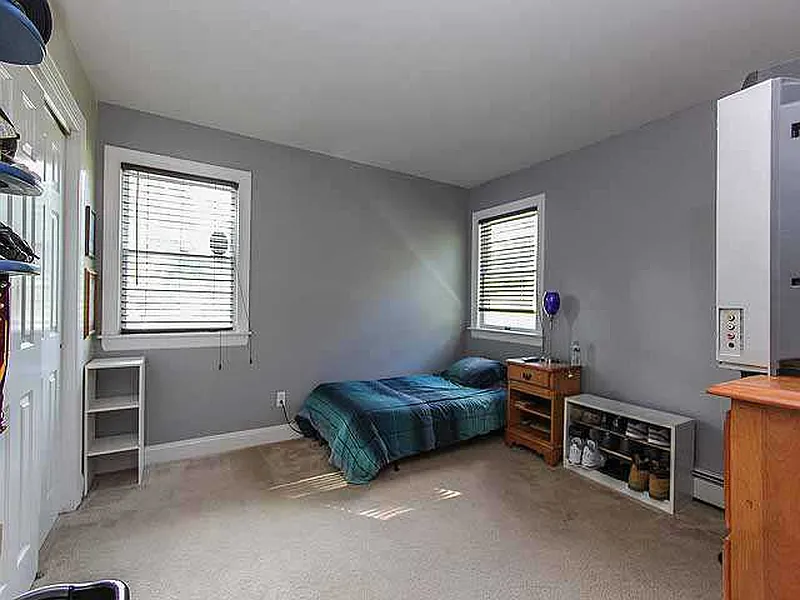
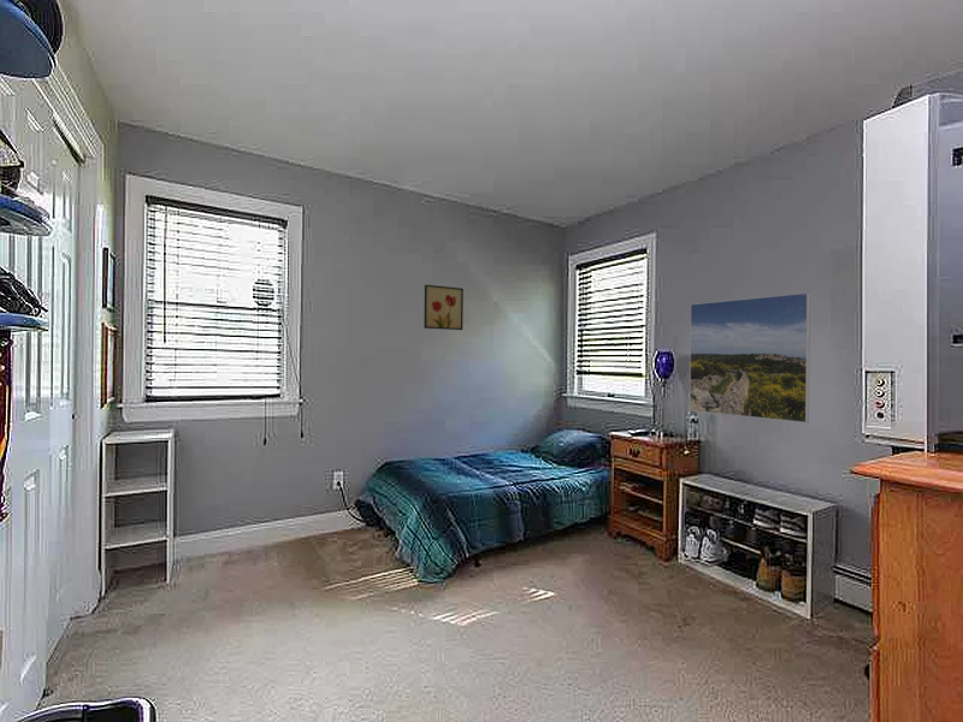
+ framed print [689,291,811,424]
+ wall art [423,284,465,331]
